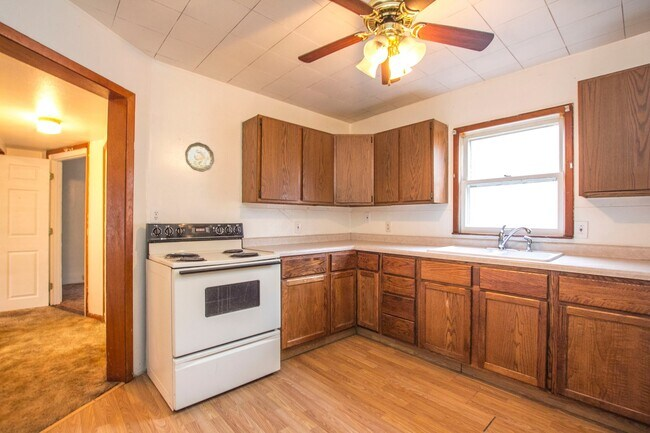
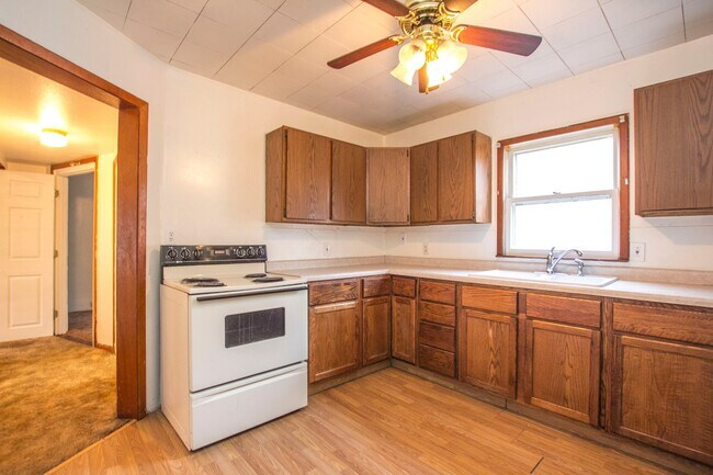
- decorative plate [184,141,215,173]
